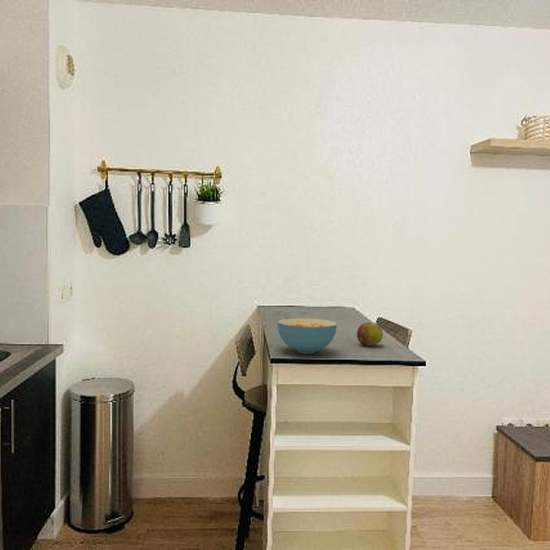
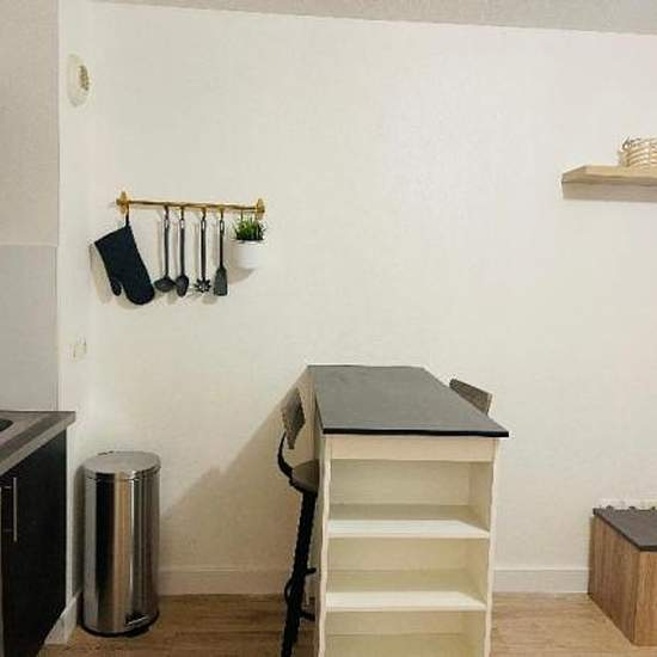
- fruit [356,322,384,346]
- cereal bowl [276,317,338,355]
